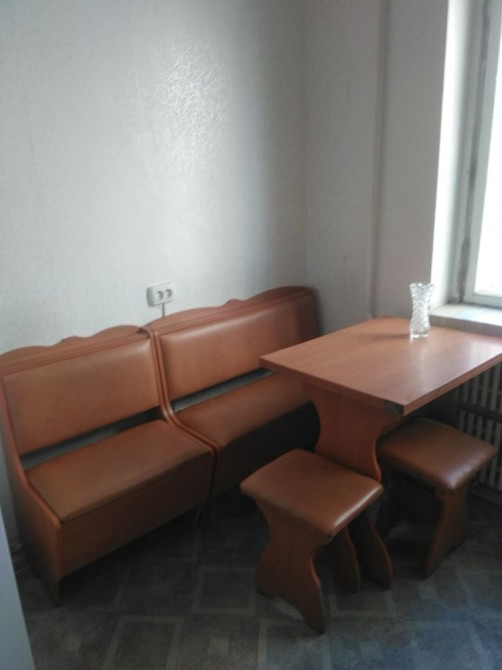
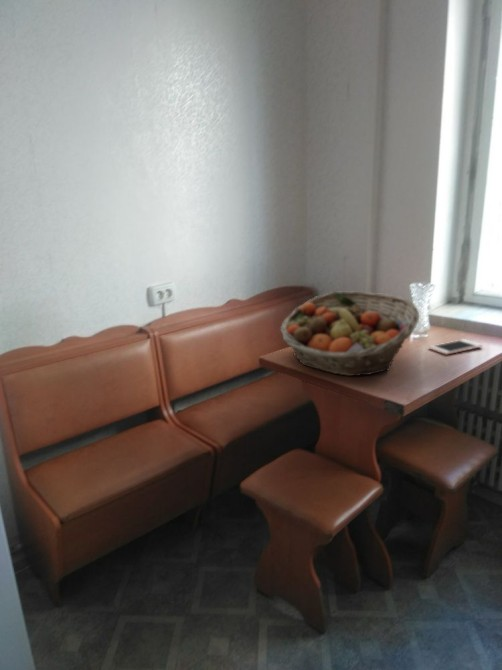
+ cell phone [428,338,483,356]
+ fruit basket [279,290,420,377]
